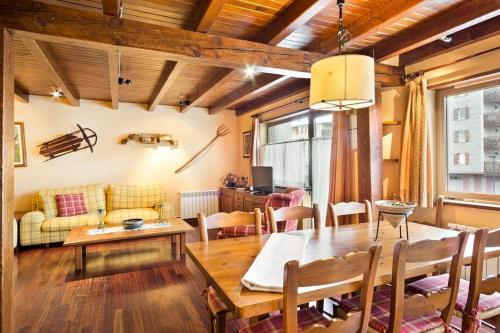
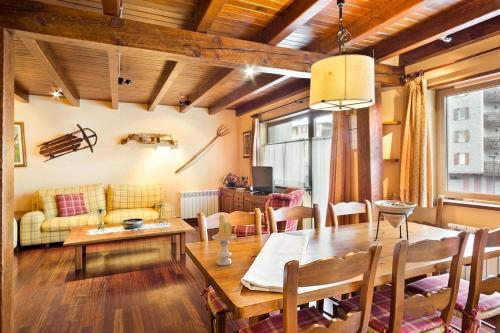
+ candle [211,214,238,266]
